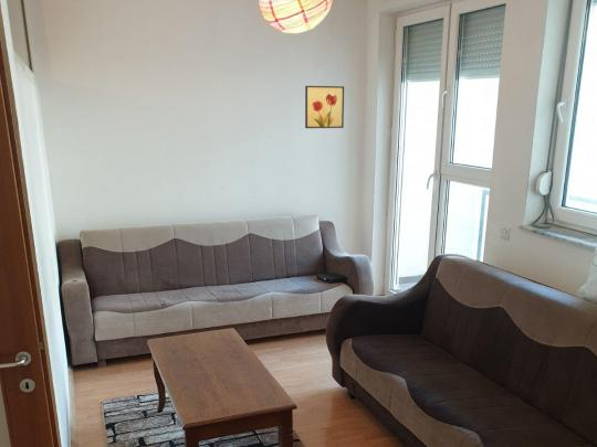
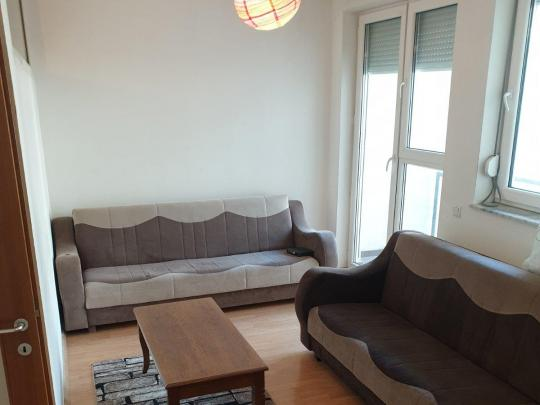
- wall art [304,85,345,129]
